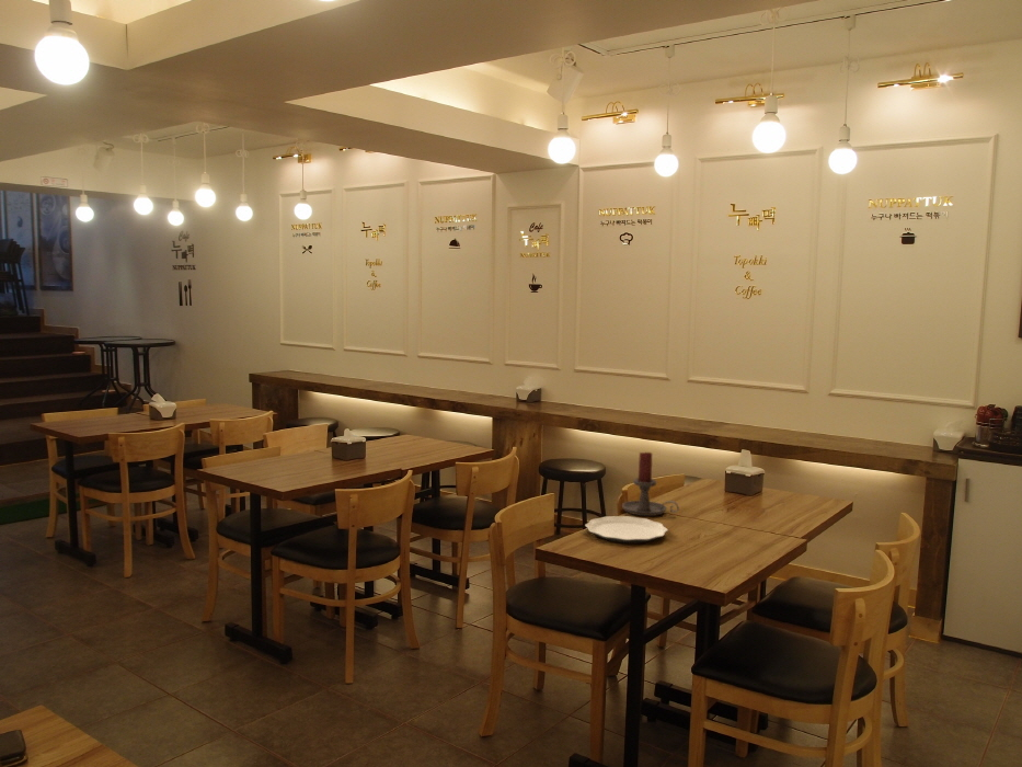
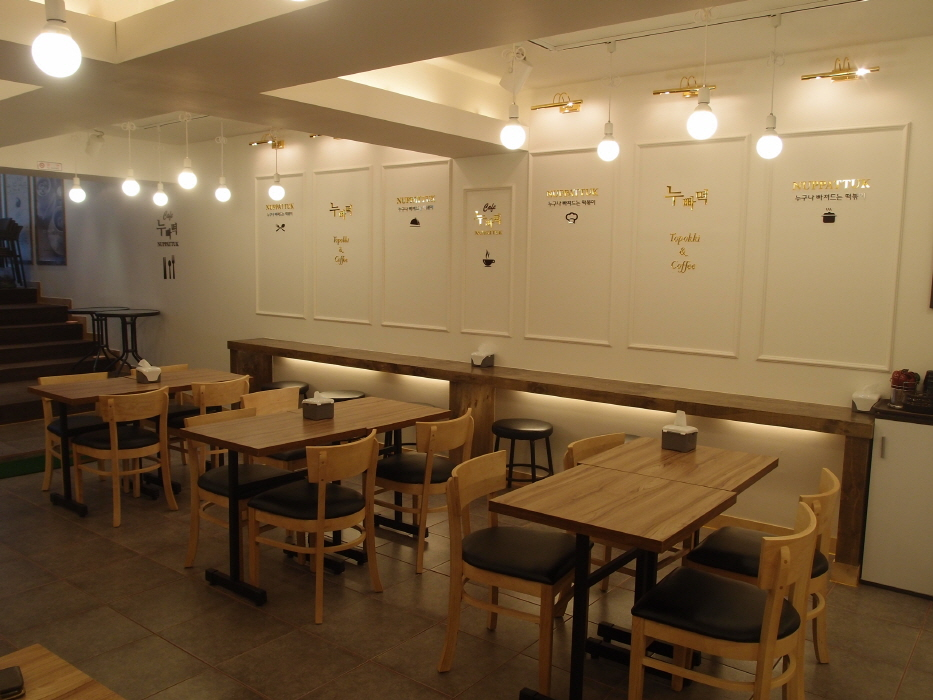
- candle holder [621,450,680,517]
- plate [584,515,669,543]
